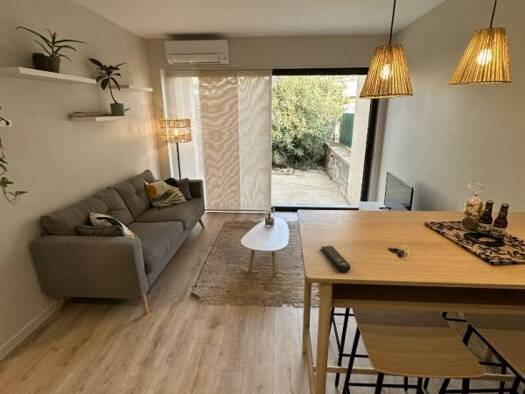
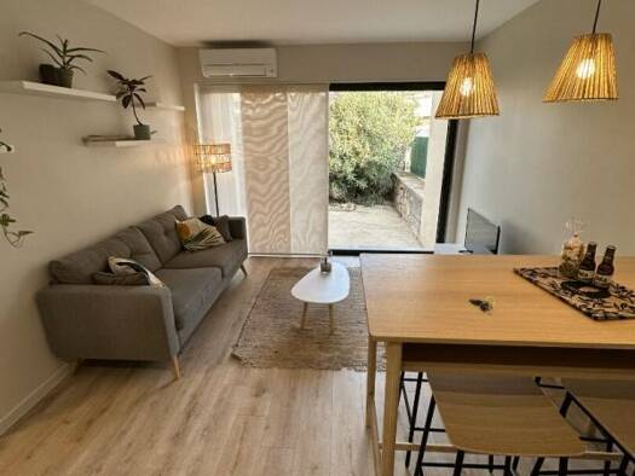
- remote control [320,245,352,273]
